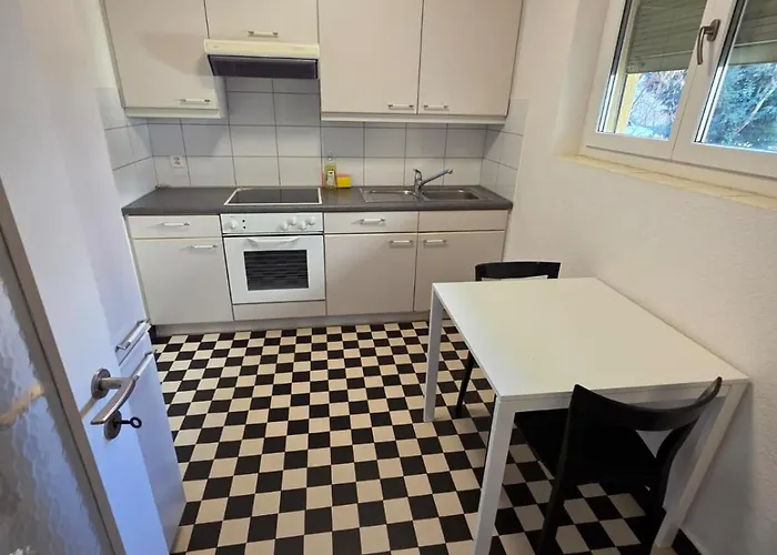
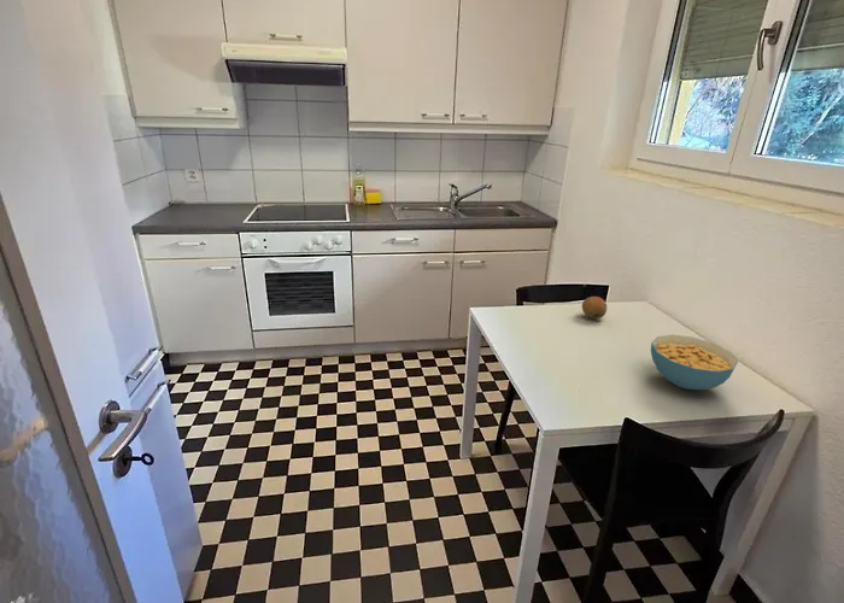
+ cereal bowl [650,334,739,391]
+ fruit [581,295,608,320]
